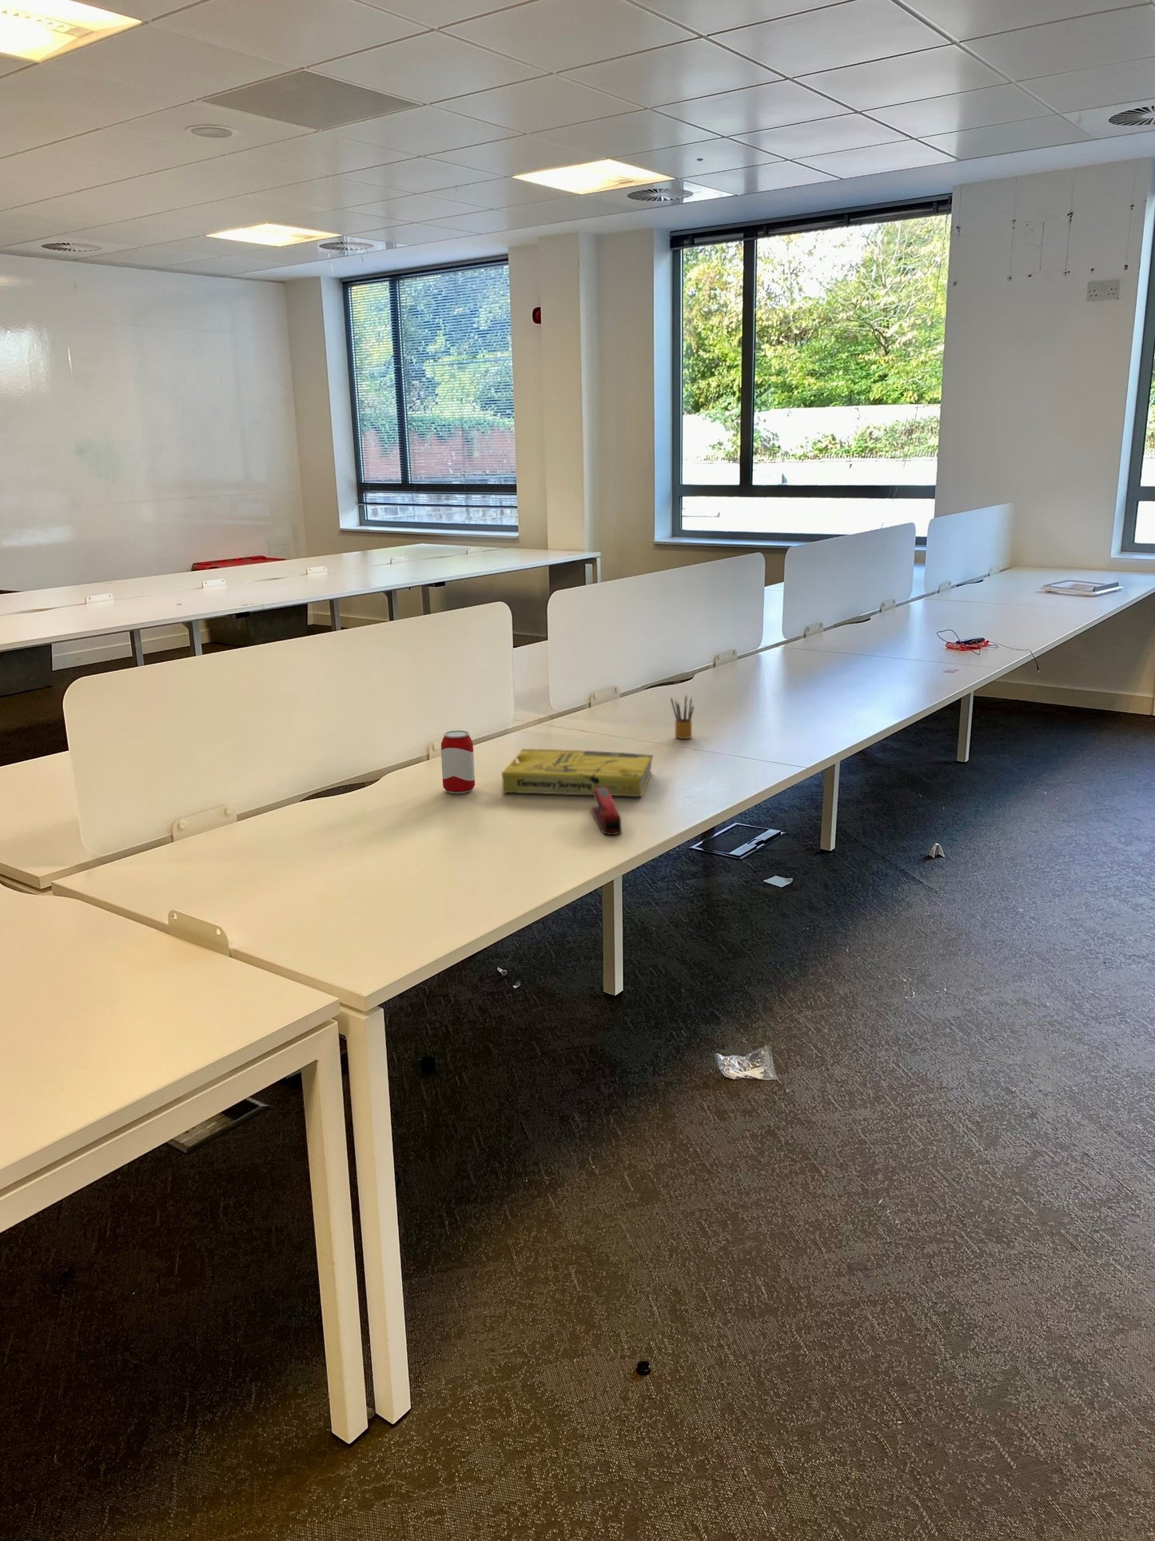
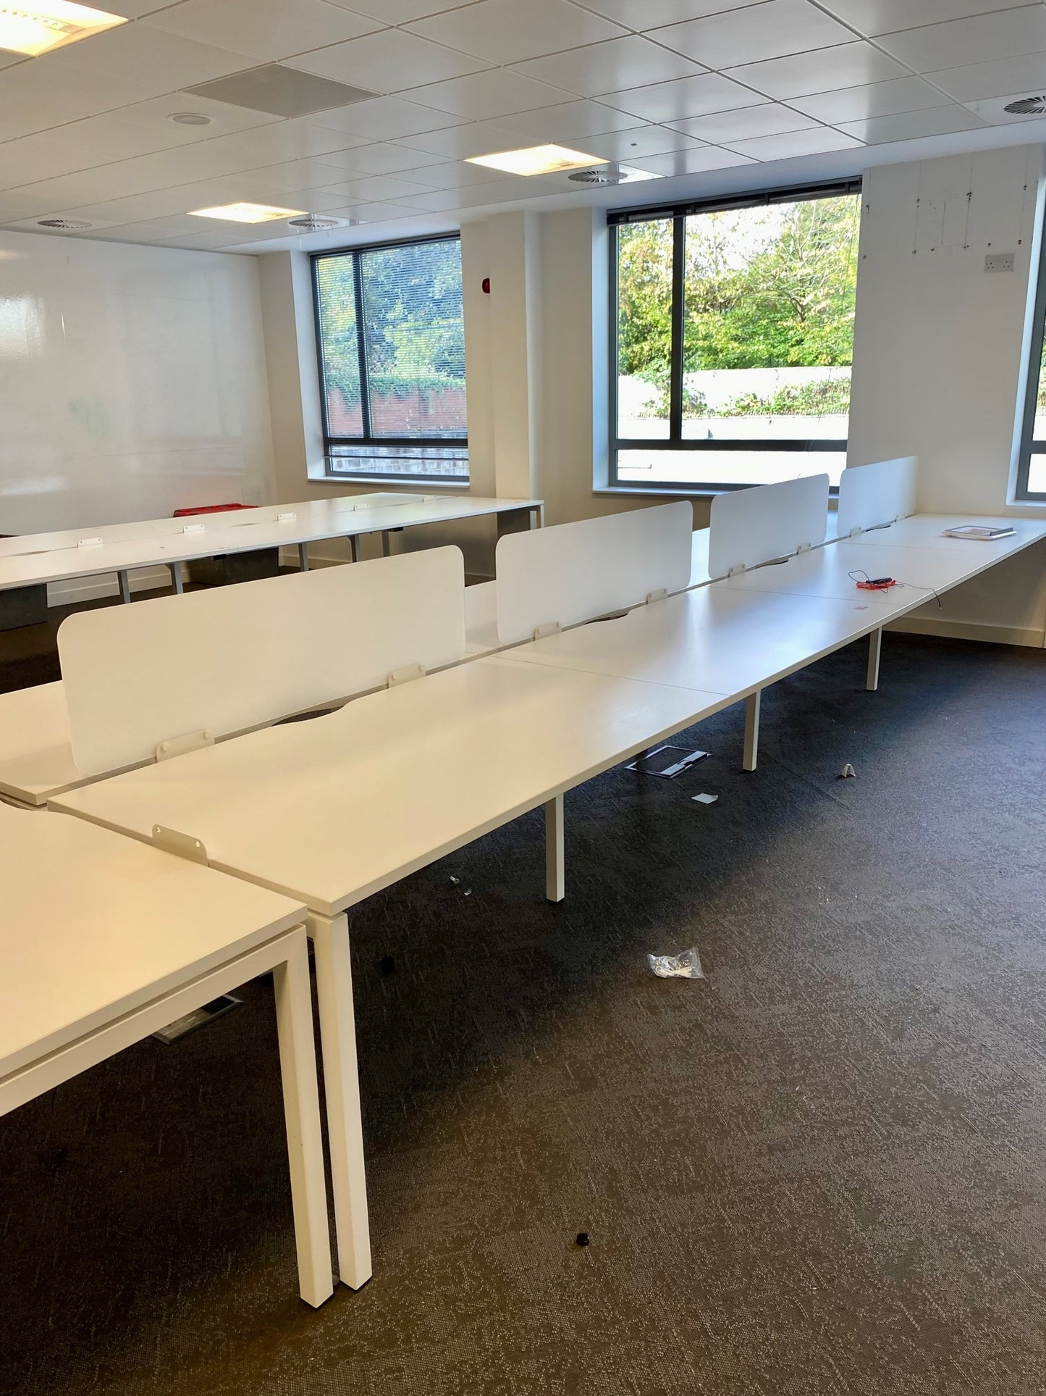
- pencil box [670,694,695,740]
- stapler [590,787,622,836]
- book [500,747,654,797]
- beverage can [440,729,476,794]
